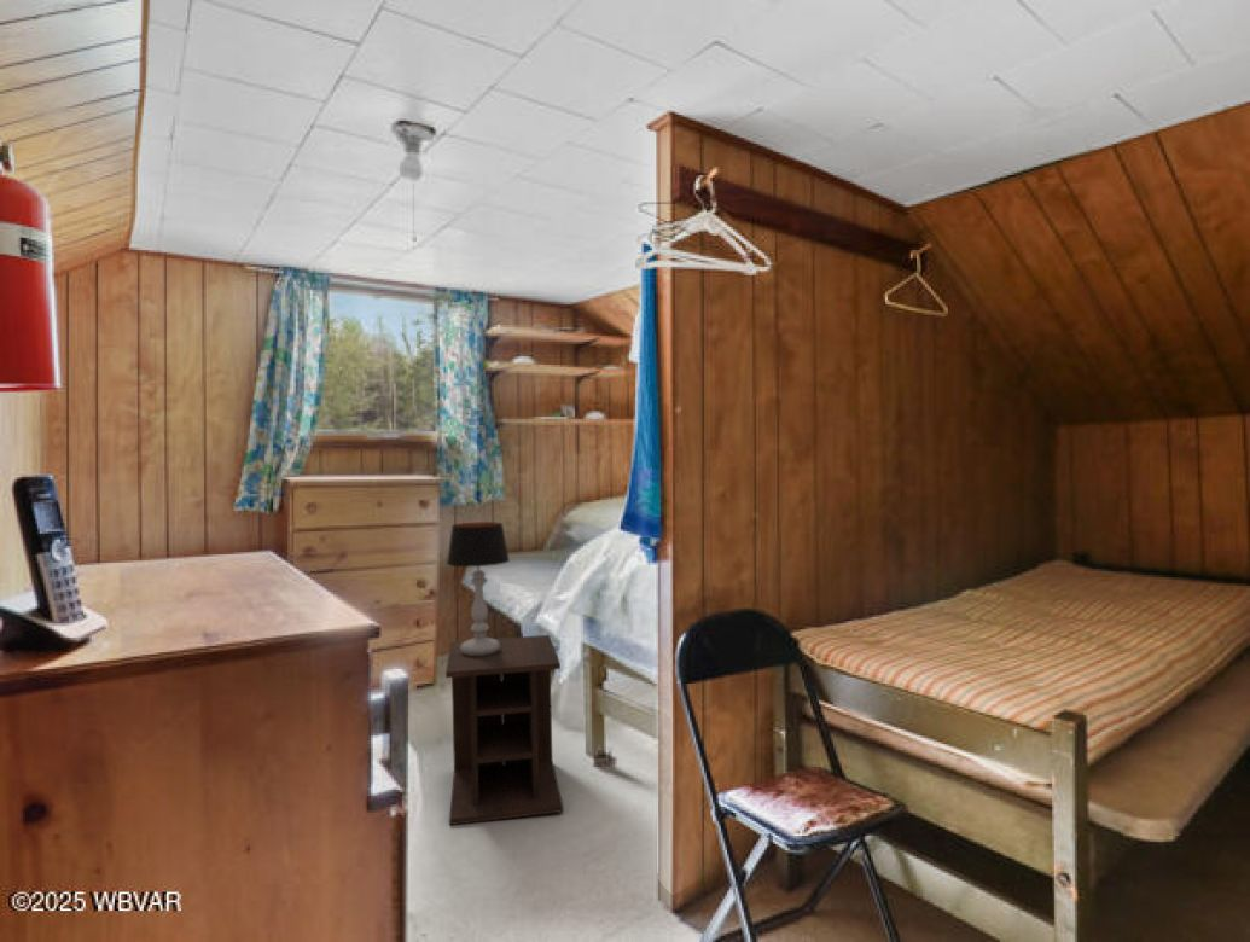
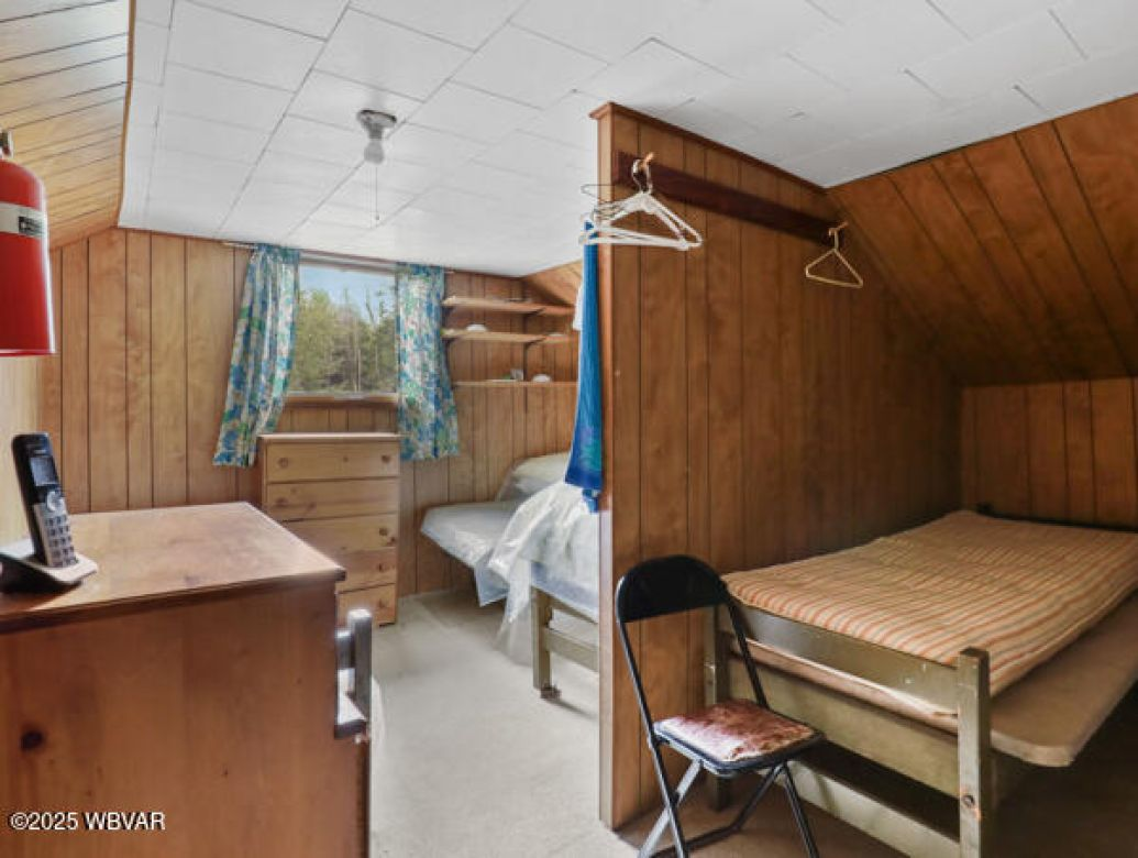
- table lamp [446,521,511,656]
- nightstand [444,634,564,826]
